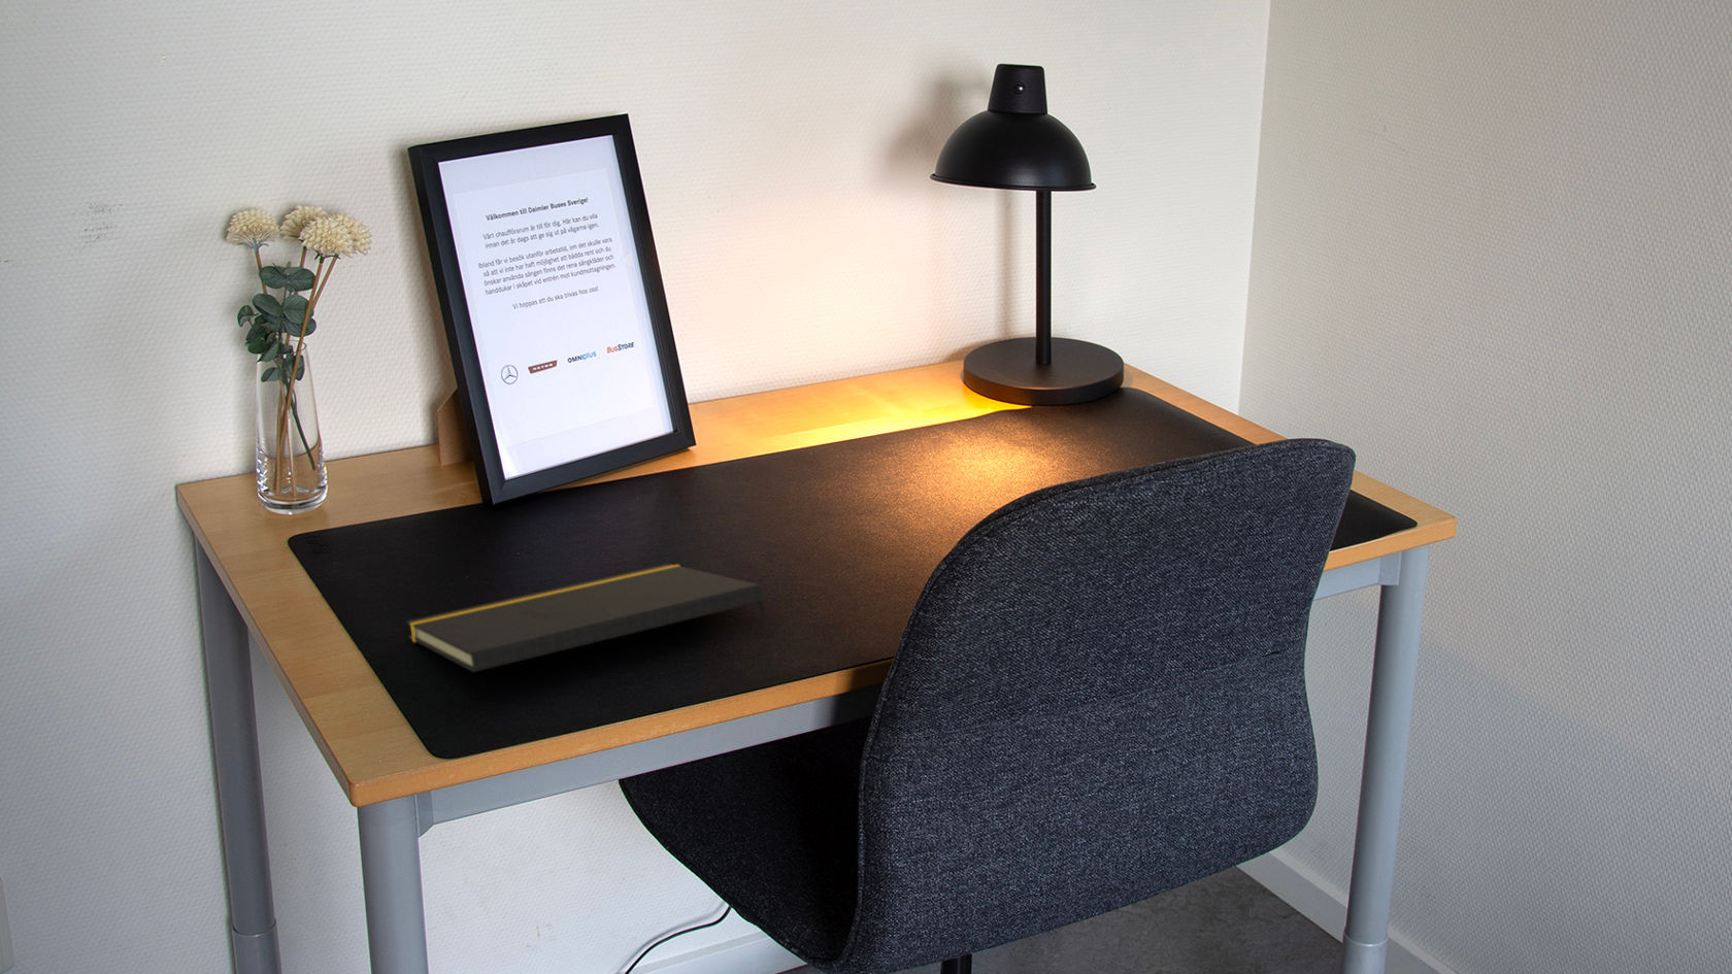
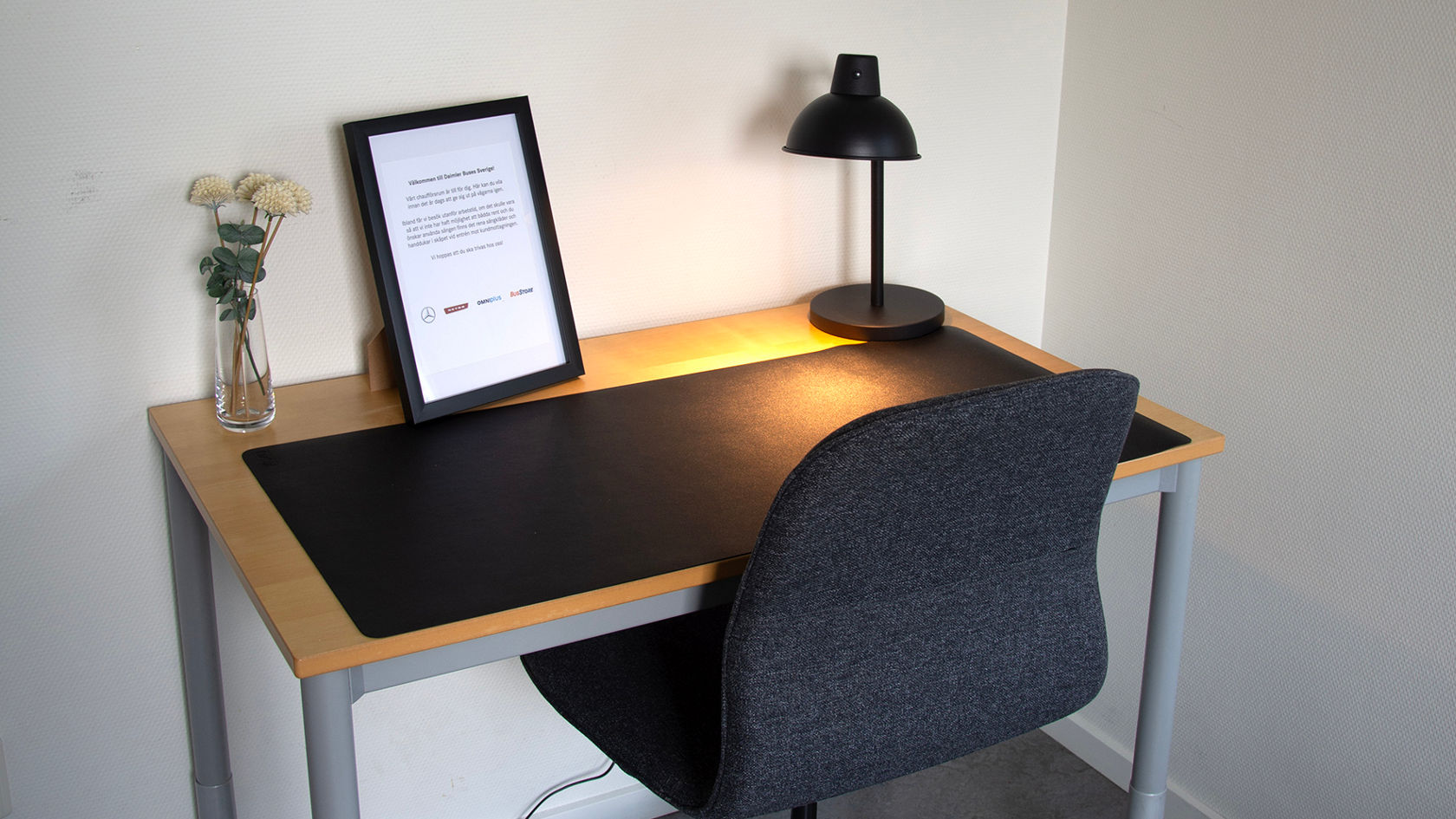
- notepad [406,563,770,673]
